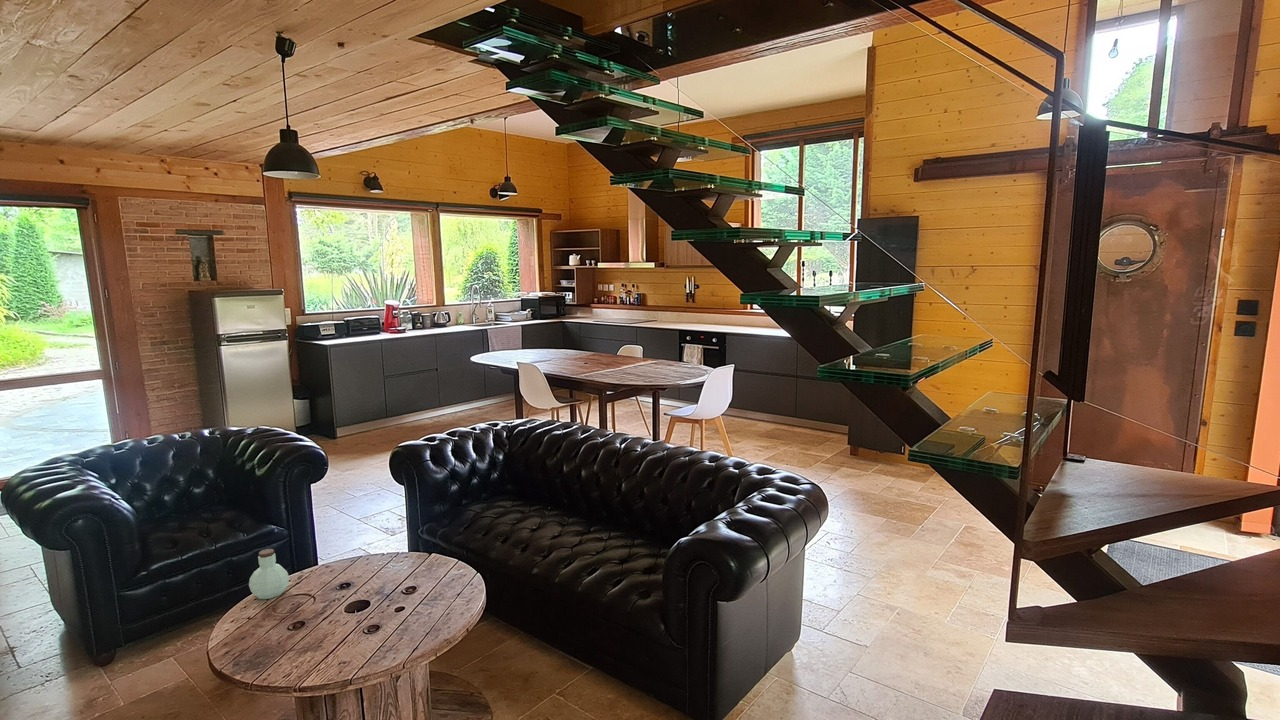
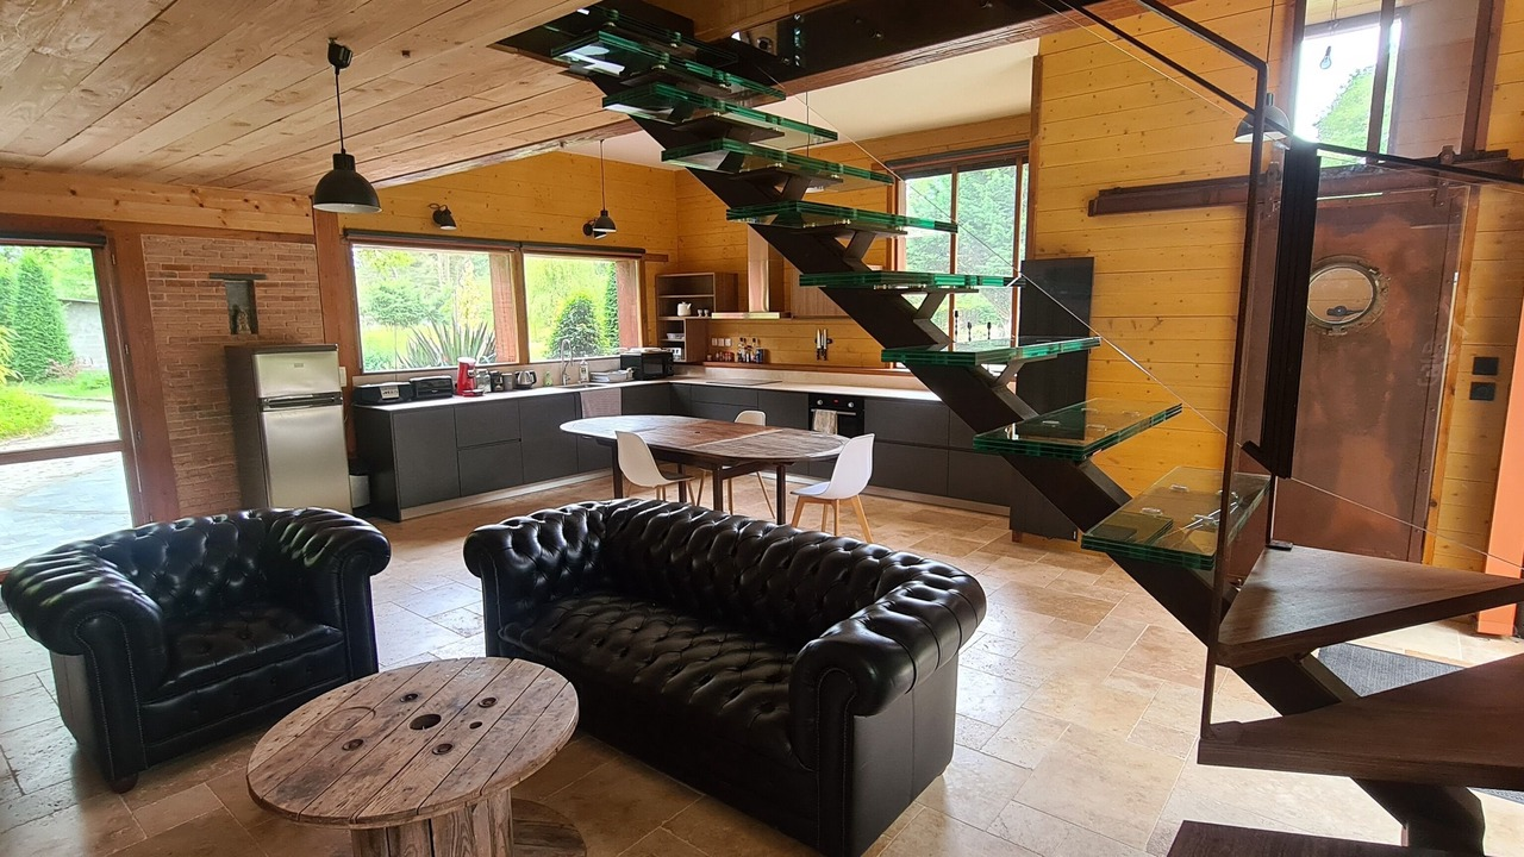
- jar [248,548,290,600]
